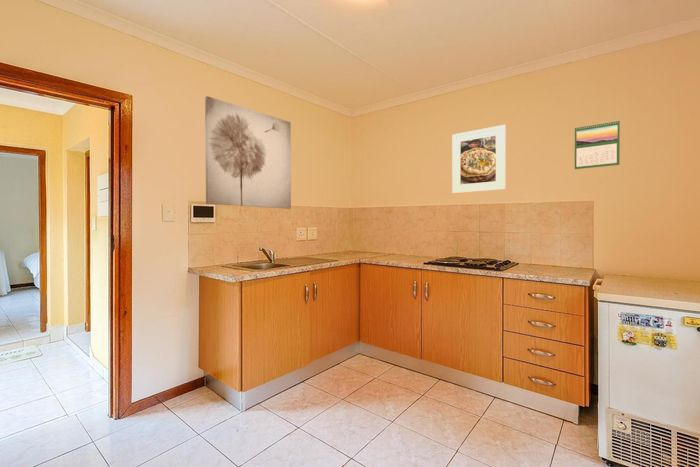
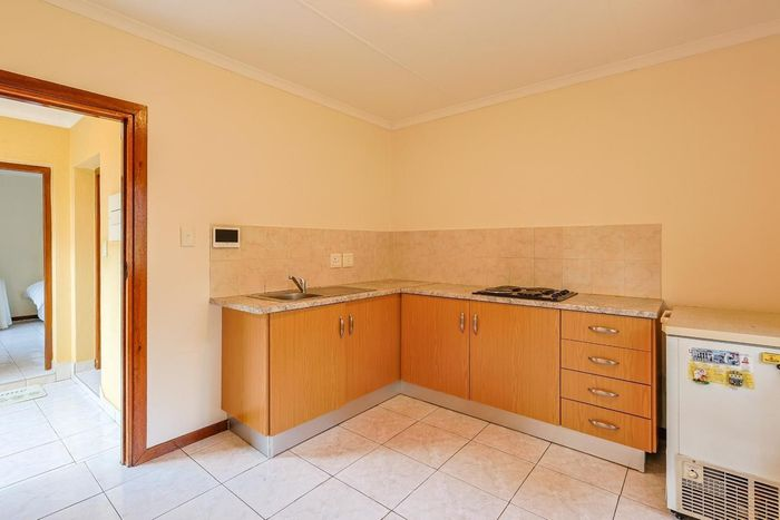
- calendar [574,119,621,170]
- wall art [204,95,292,210]
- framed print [451,124,507,195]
